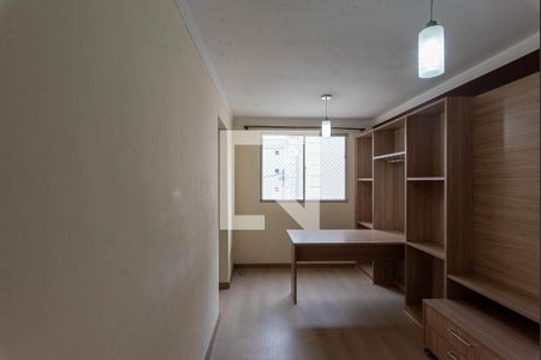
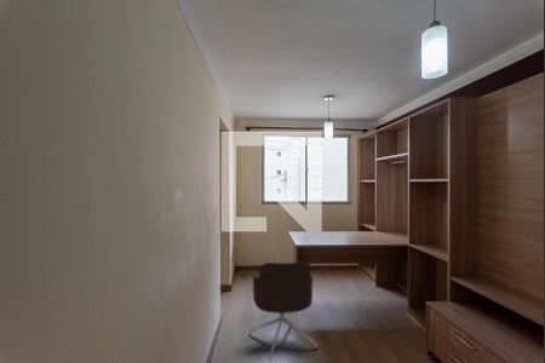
+ office chair [248,260,319,362]
